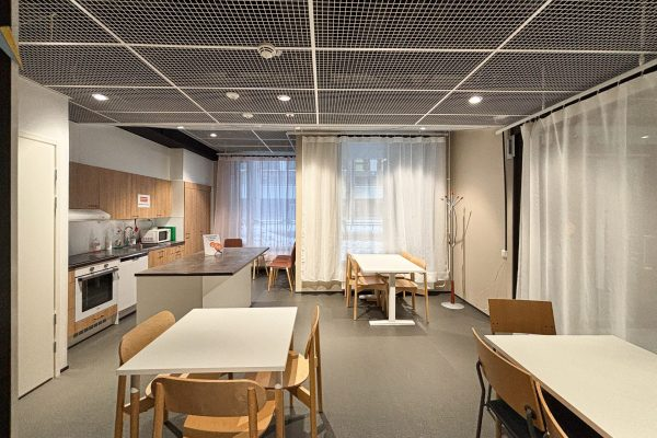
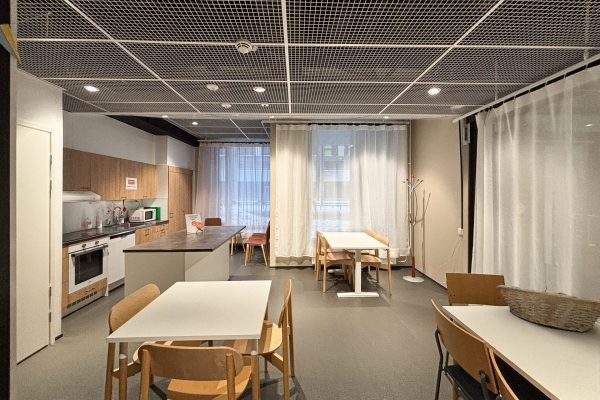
+ fruit basket [495,284,600,333]
